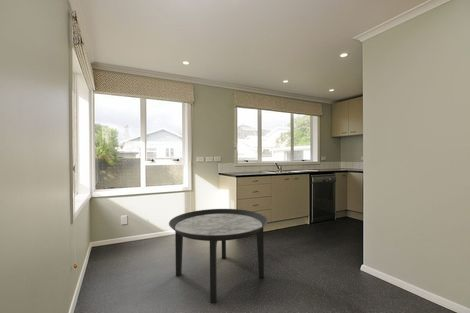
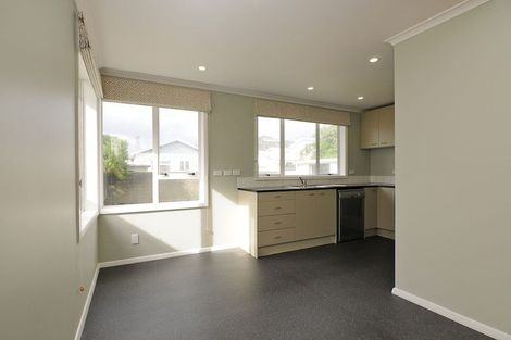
- round table [168,208,269,304]
